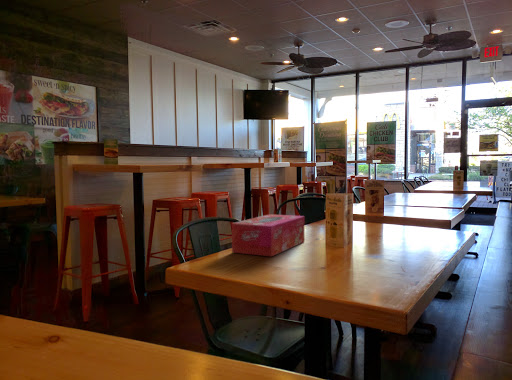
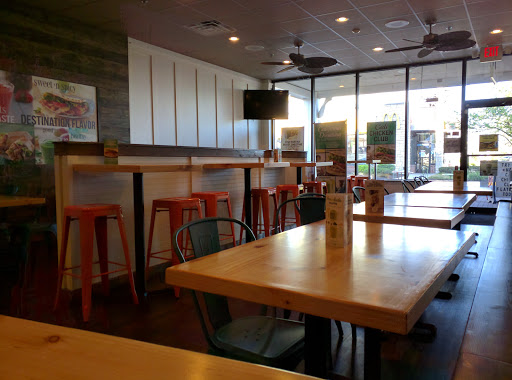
- tissue box [231,213,306,258]
